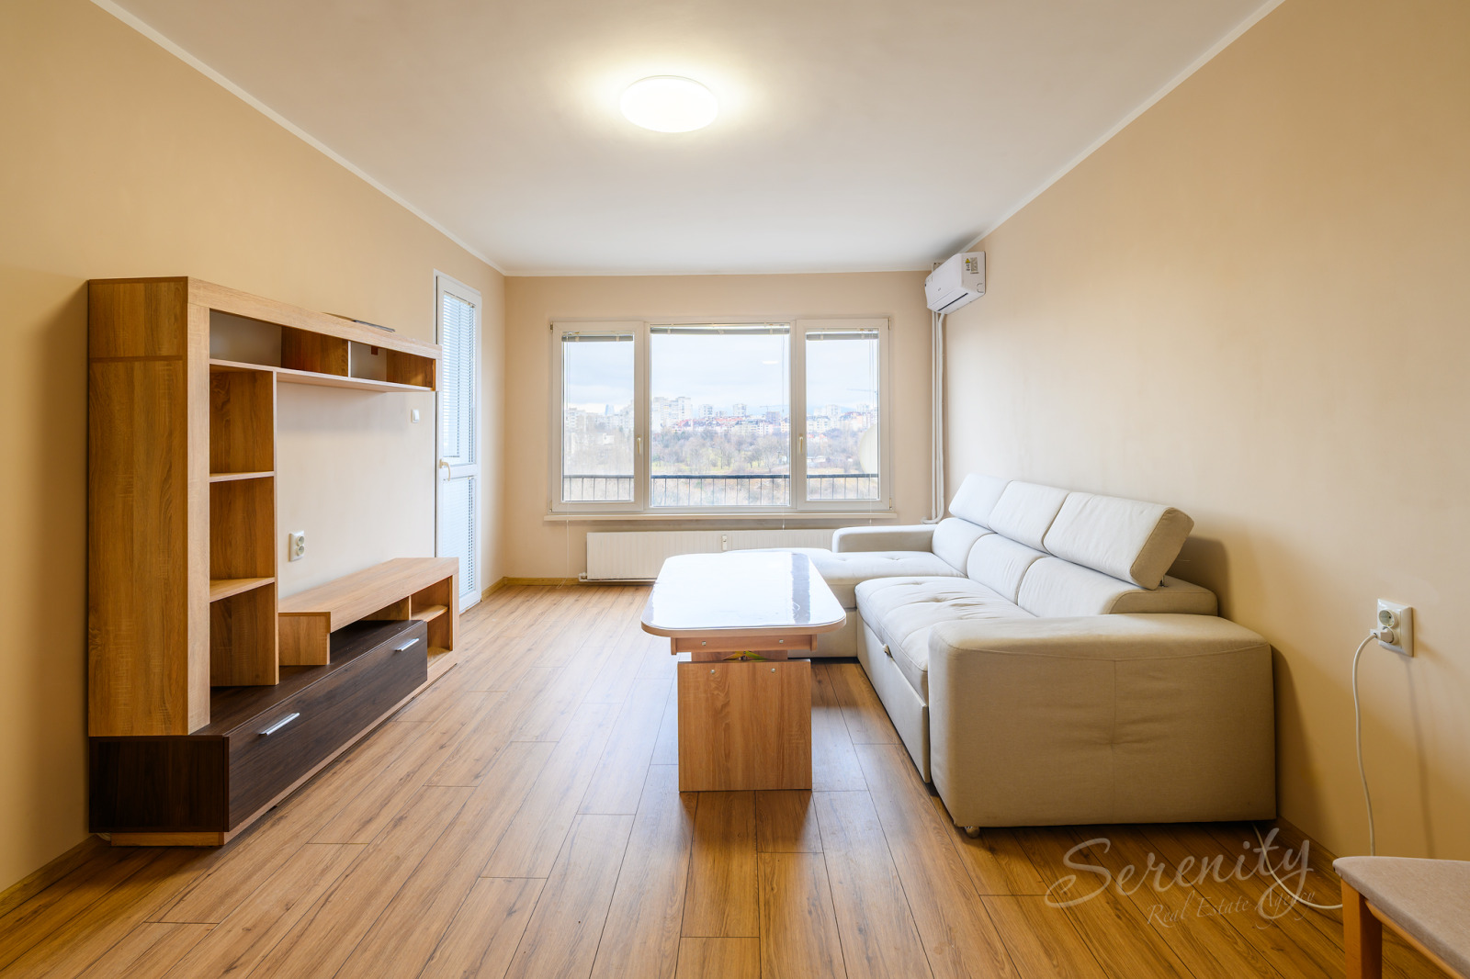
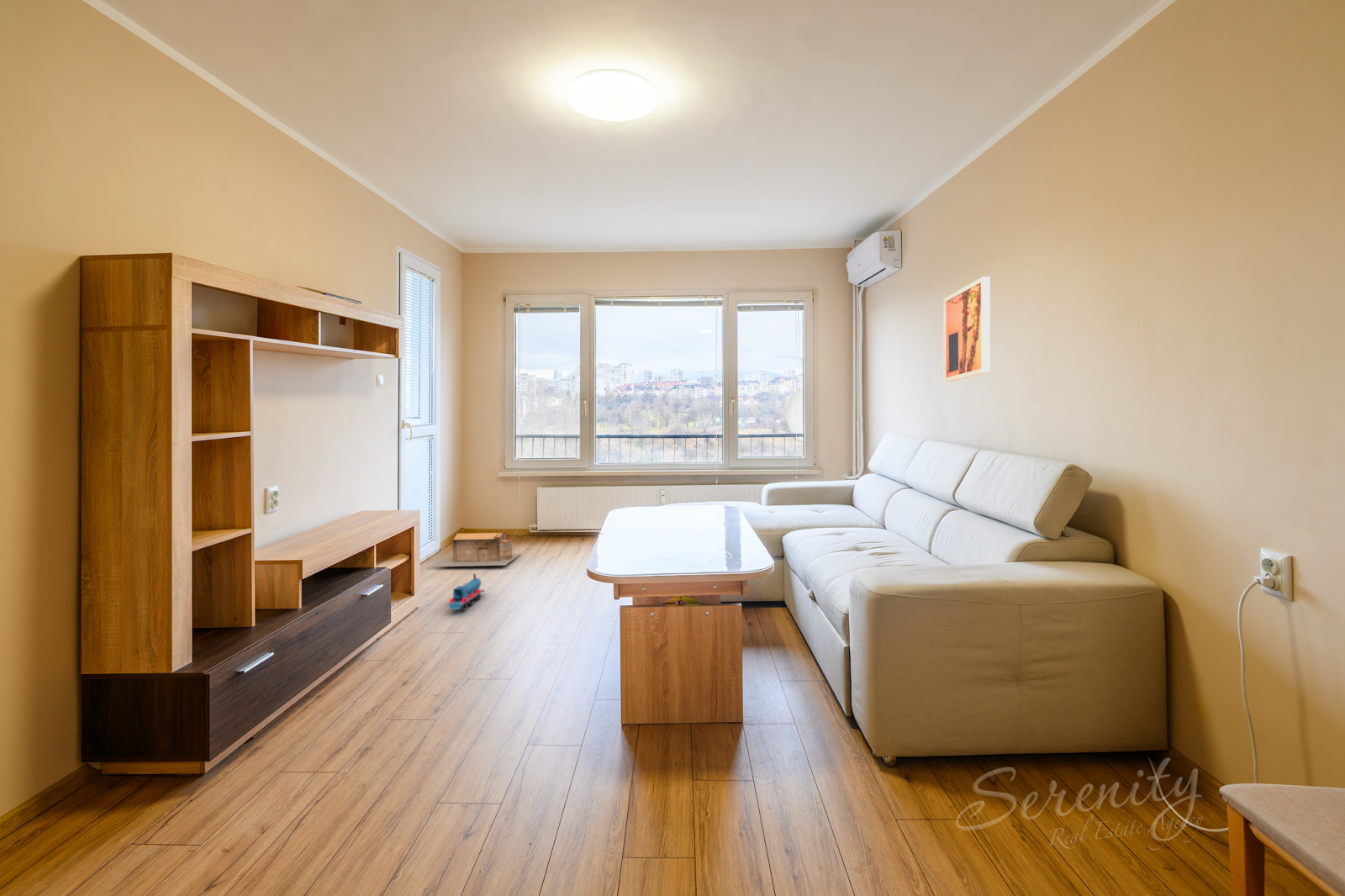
+ toy train [445,573,485,611]
+ wall art [943,276,991,382]
+ architectural model [427,532,522,568]
